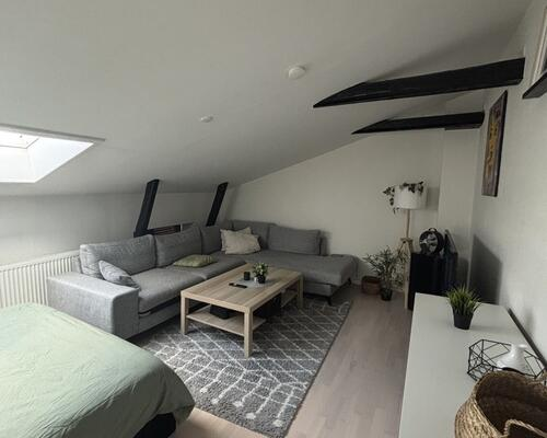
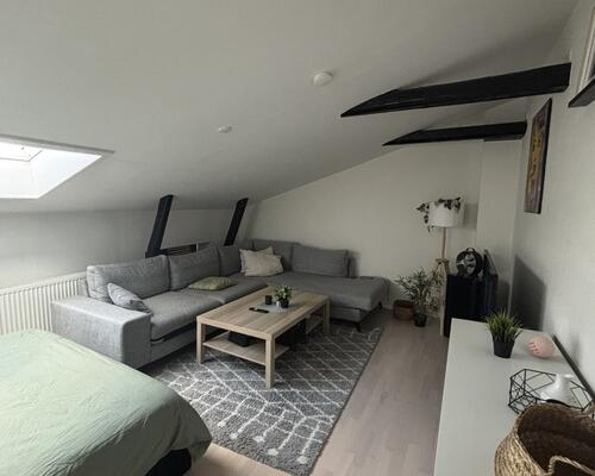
+ decorative ball [528,336,556,359]
